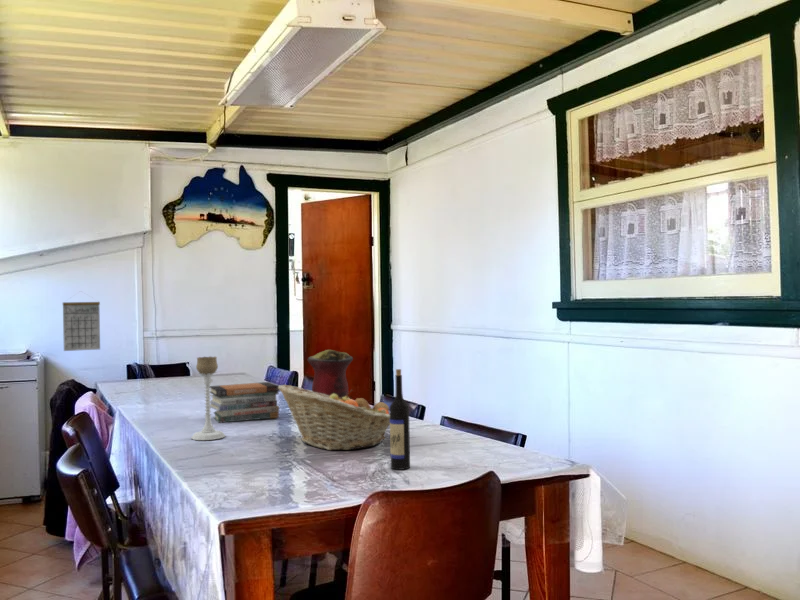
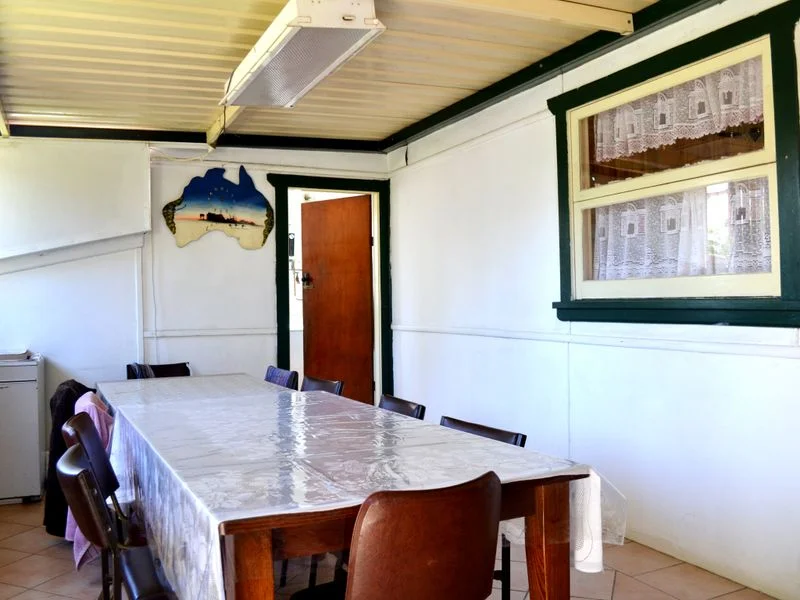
- fruit basket [278,384,390,451]
- candle holder [190,355,226,441]
- book stack [209,381,280,424]
- vase [307,349,354,399]
- wine bottle [389,368,411,471]
- calendar [62,291,101,352]
